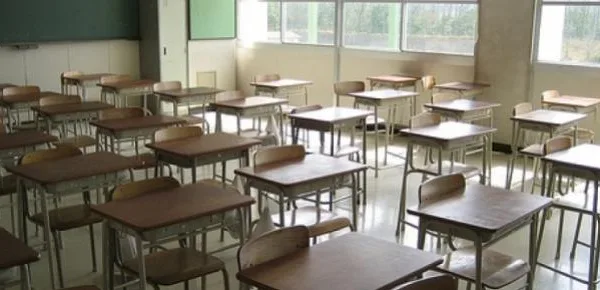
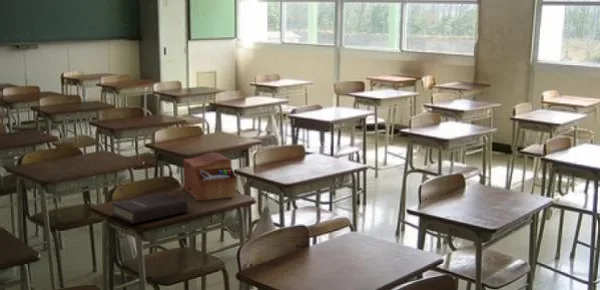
+ book [111,192,189,225]
+ sewing box [182,151,238,202]
